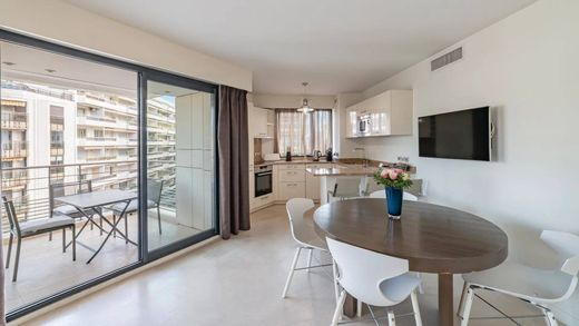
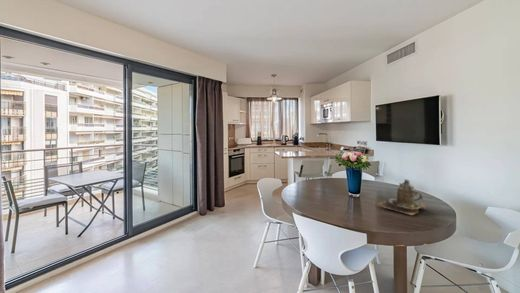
+ teapot [375,178,427,216]
